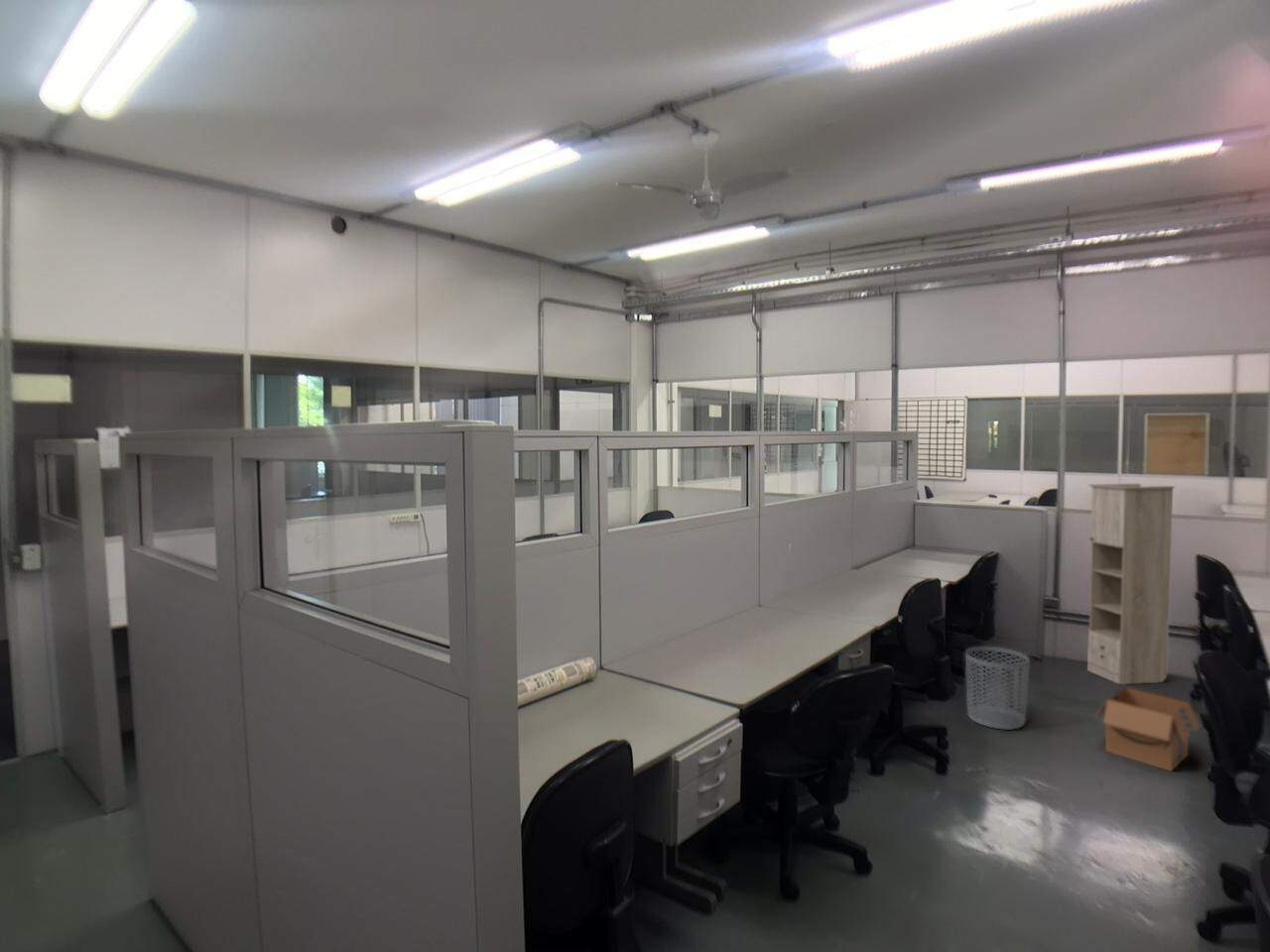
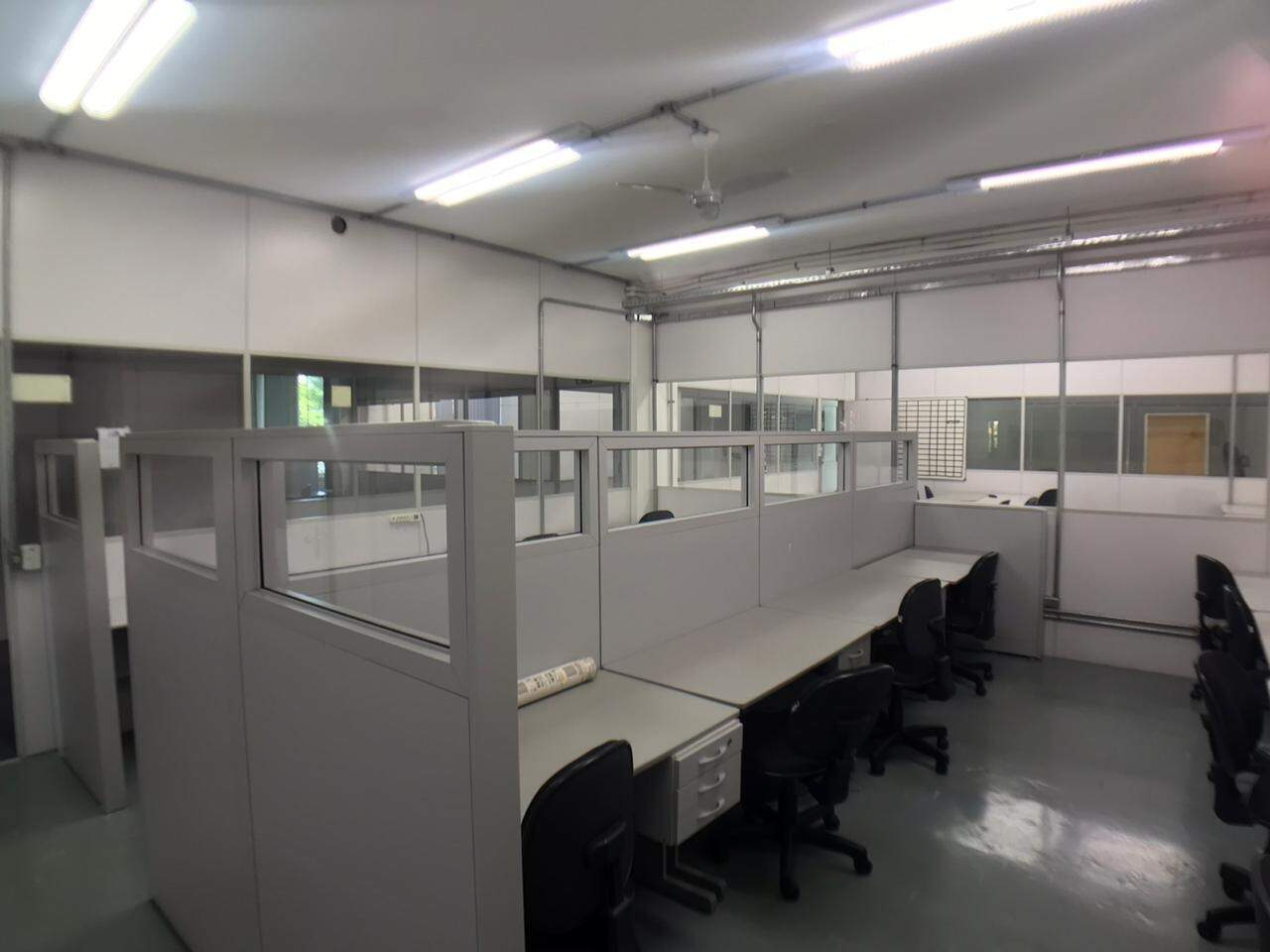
- cardboard box [1093,686,1202,773]
- storage cabinet [1086,483,1176,685]
- waste bin [964,646,1031,731]
